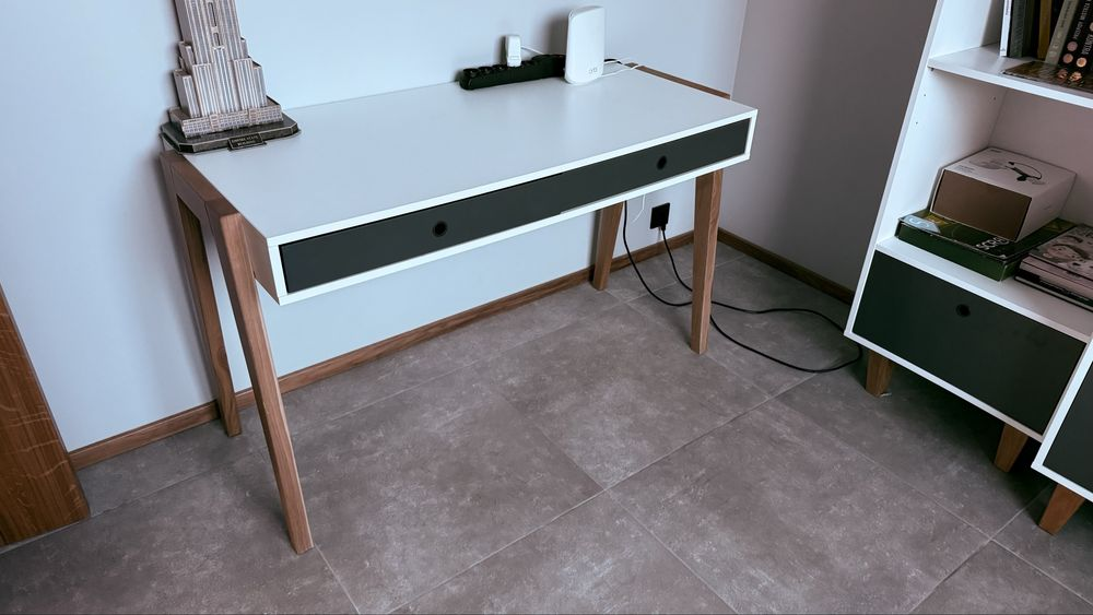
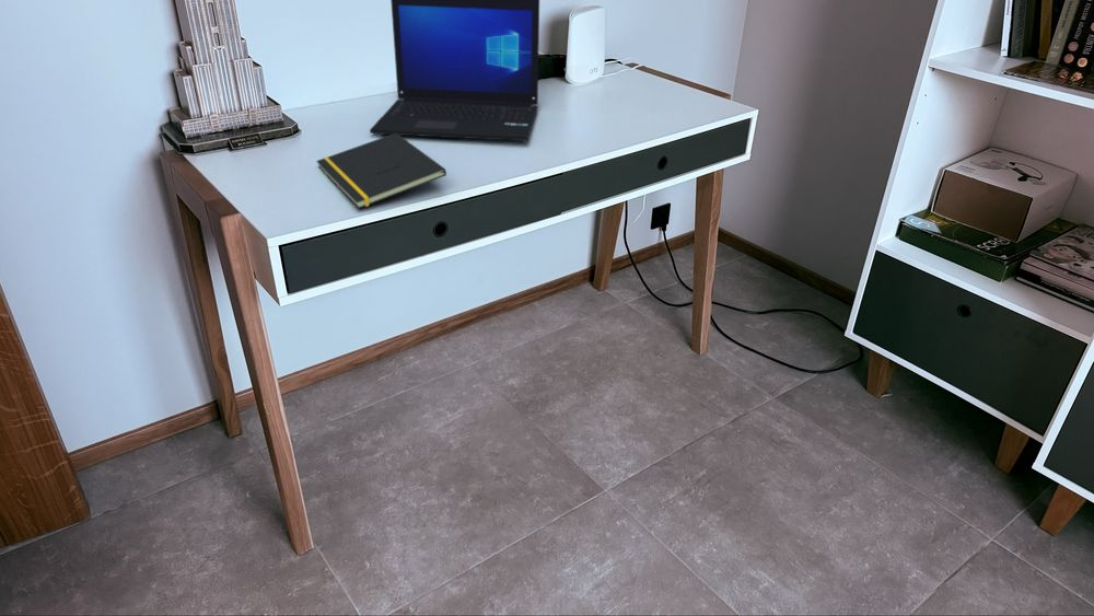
+ notepad [315,133,447,210]
+ laptop [369,0,540,142]
